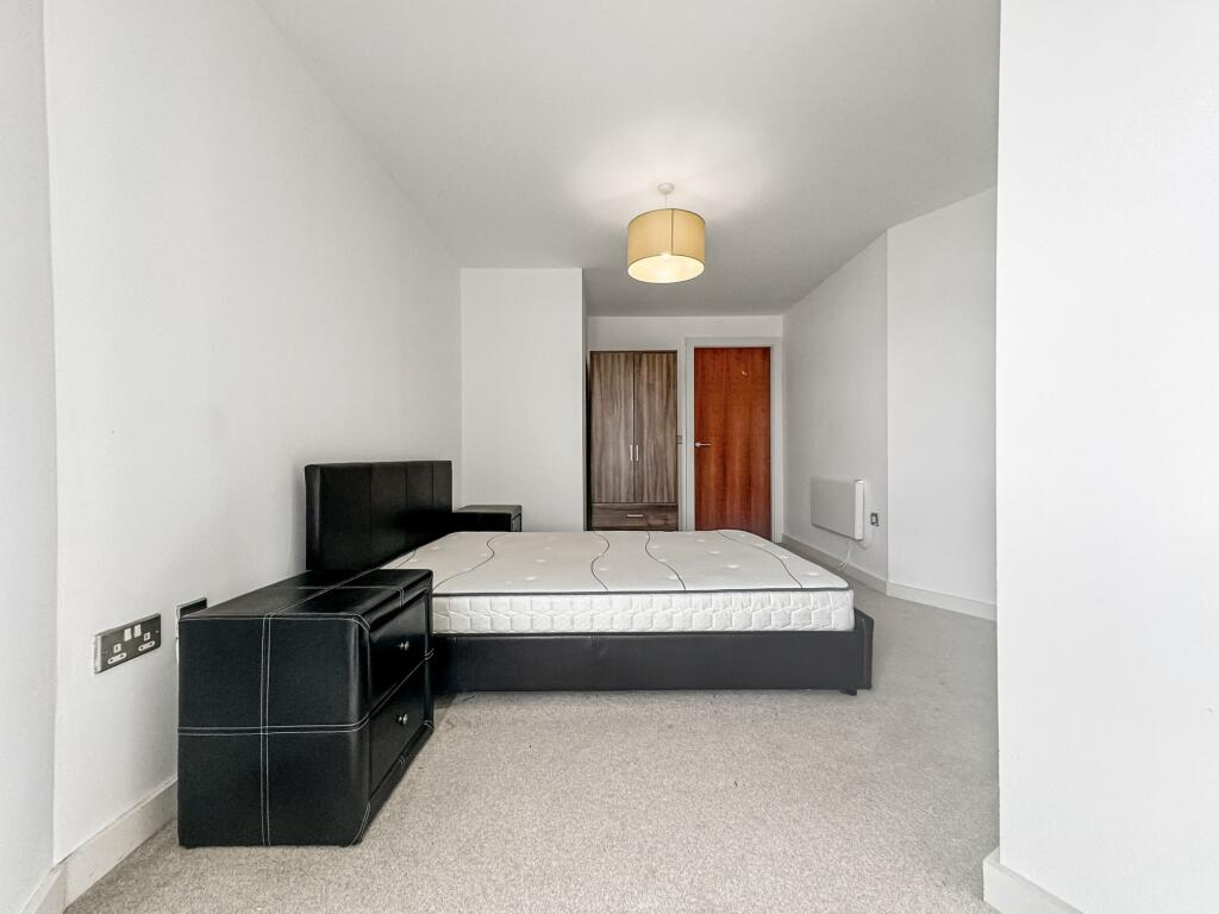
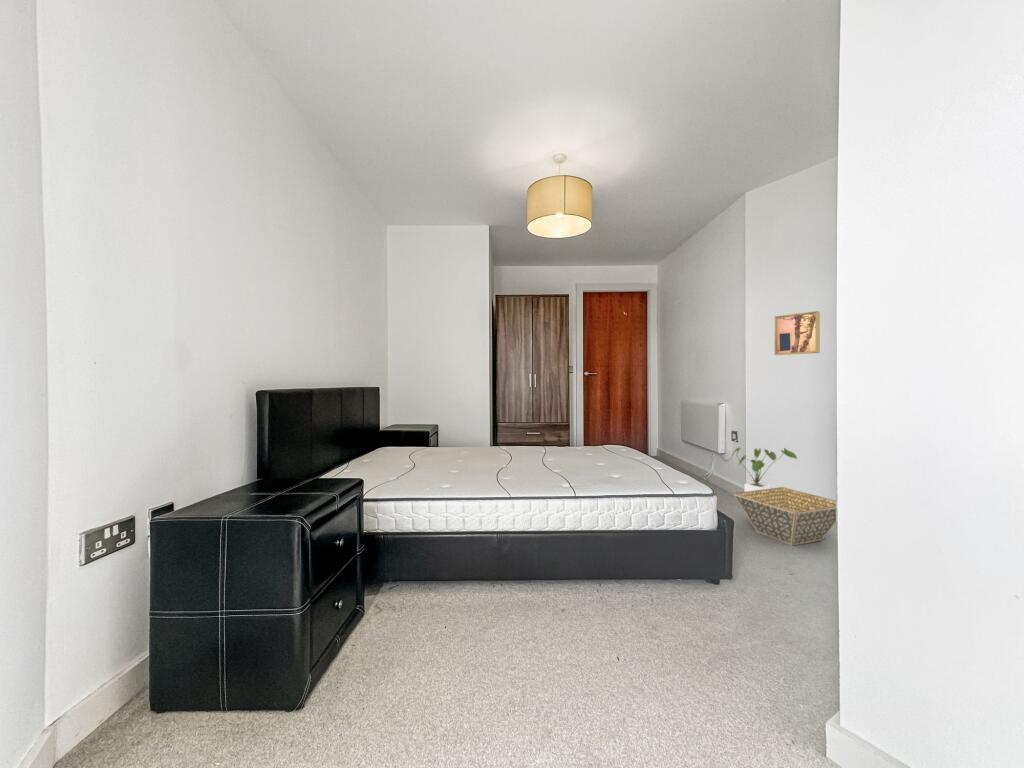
+ wall art [774,310,821,356]
+ house plant [731,446,798,492]
+ basket [732,486,837,547]
